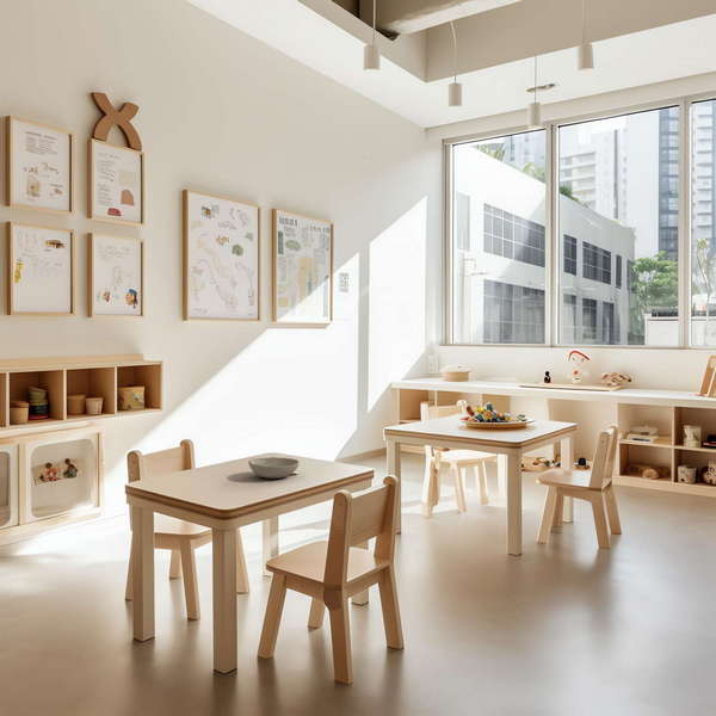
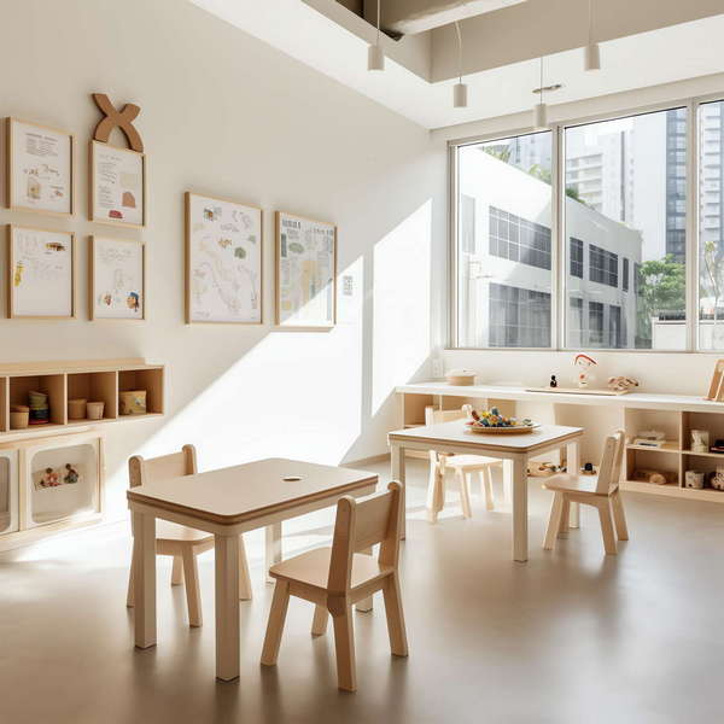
- bowl [247,456,301,480]
